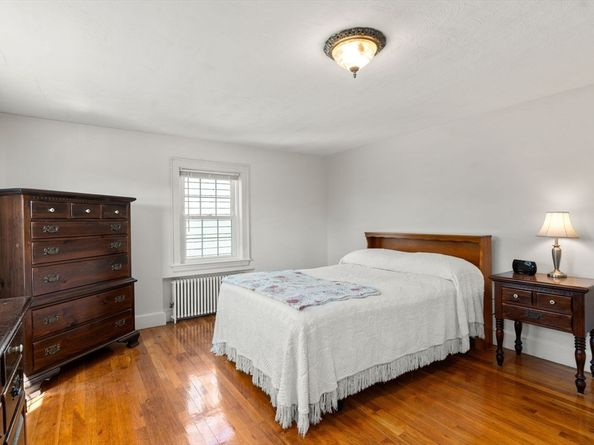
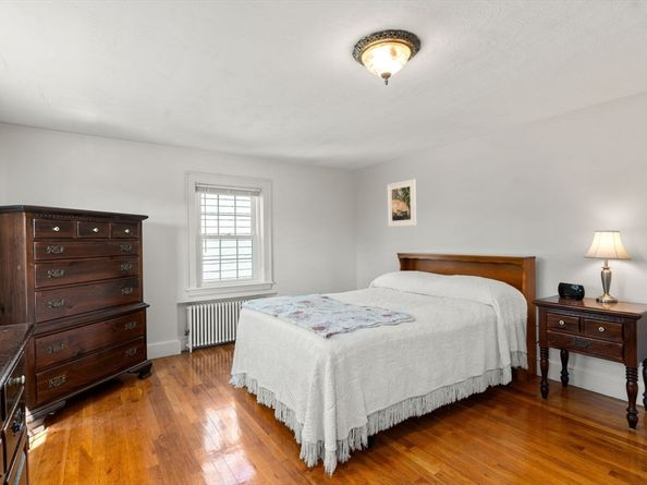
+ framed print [387,179,417,228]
